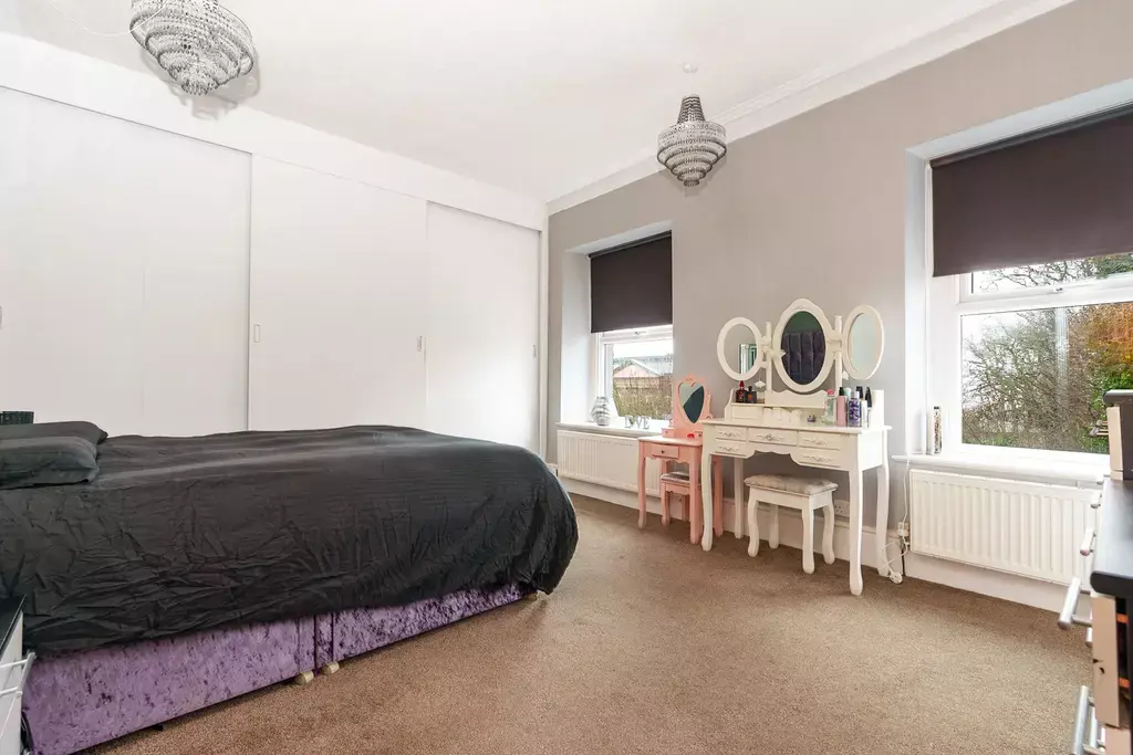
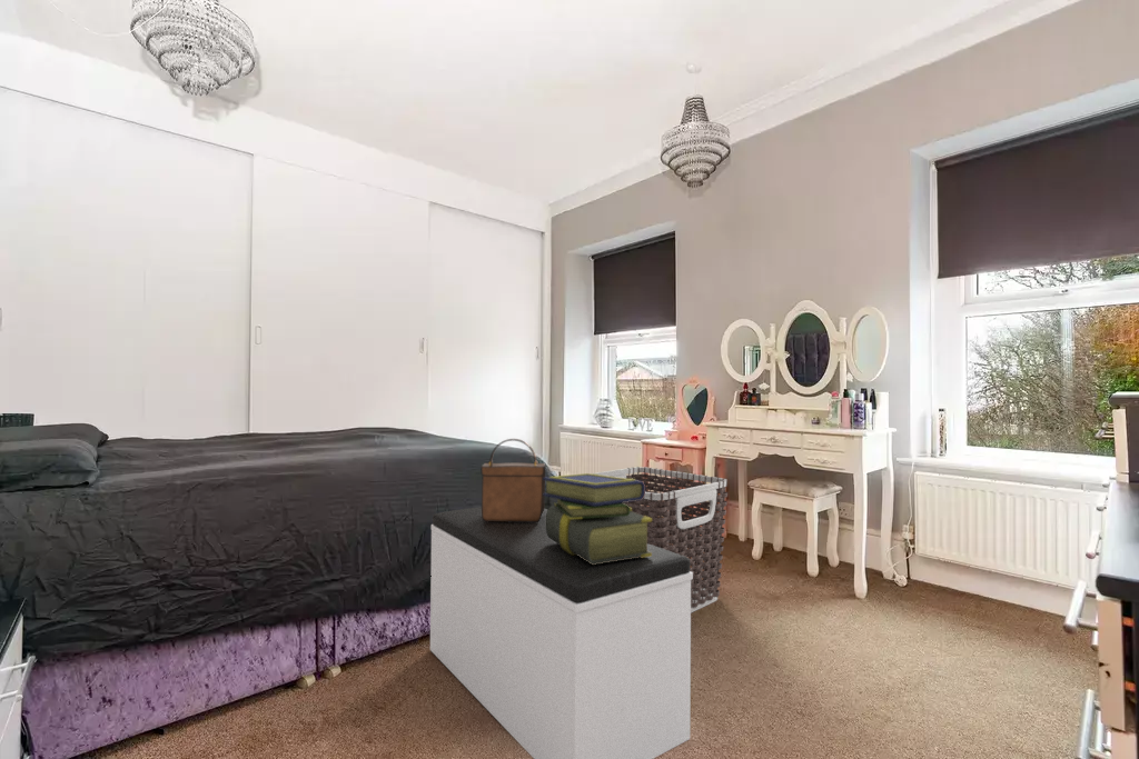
+ stack of books [543,472,652,565]
+ clothes hamper [590,466,729,613]
+ bench [429,506,693,759]
+ handbag [479,438,546,522]
